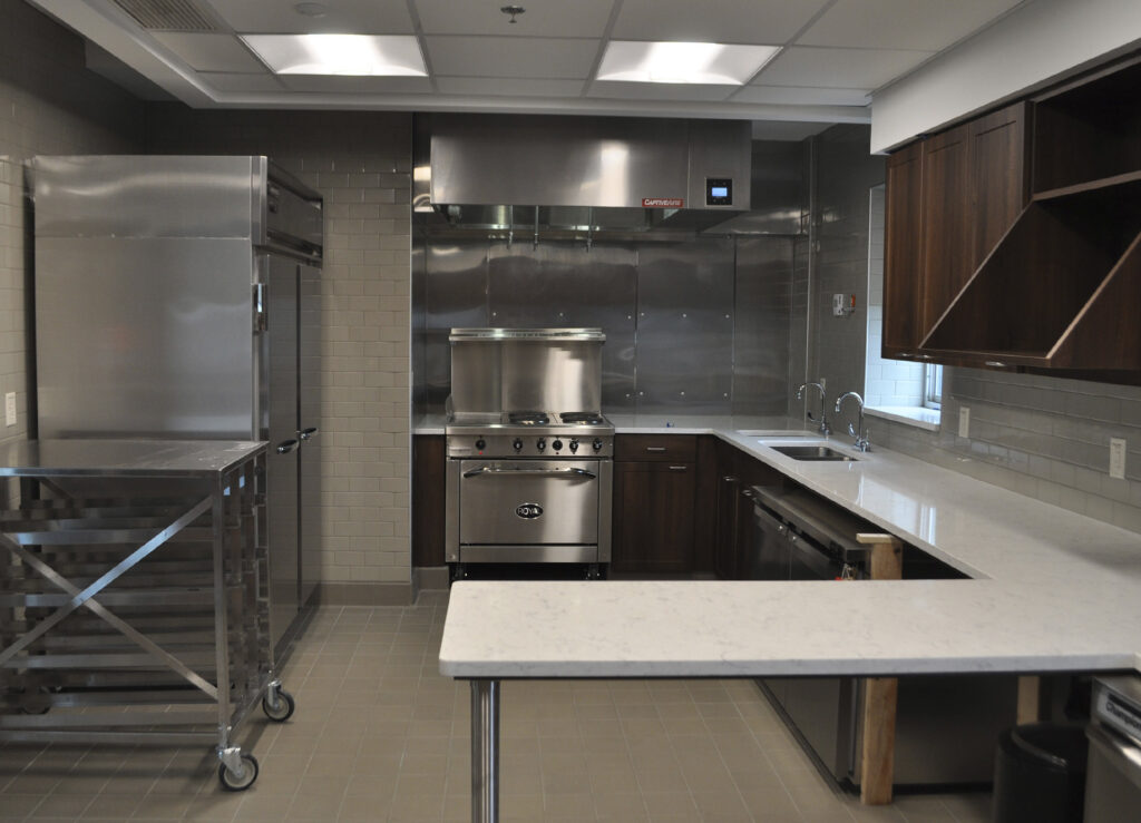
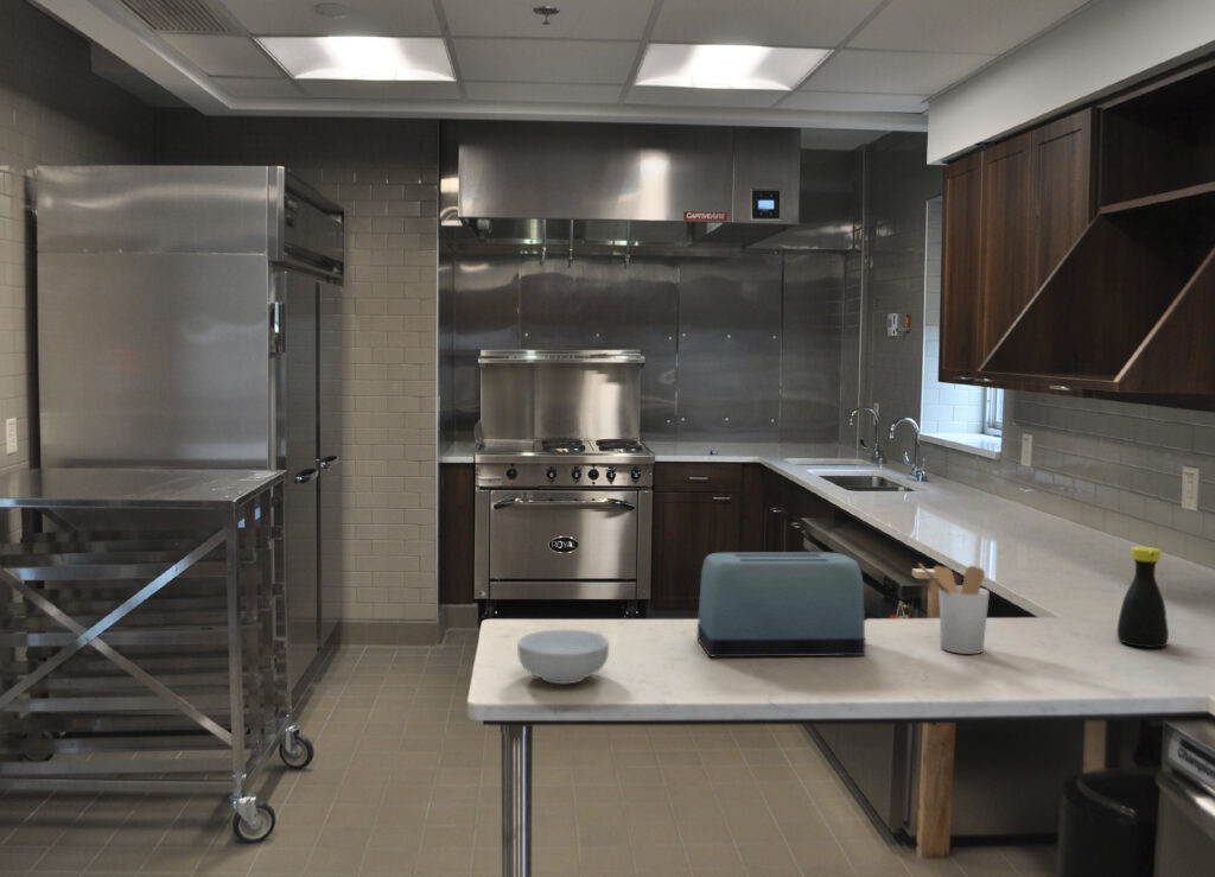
+ cereal bowl [516,628,610,685]
+ bottle [1117,545,1170,649]
+ toaster [696,552,869,657]
+ utensil holder [917,563,991,655]
